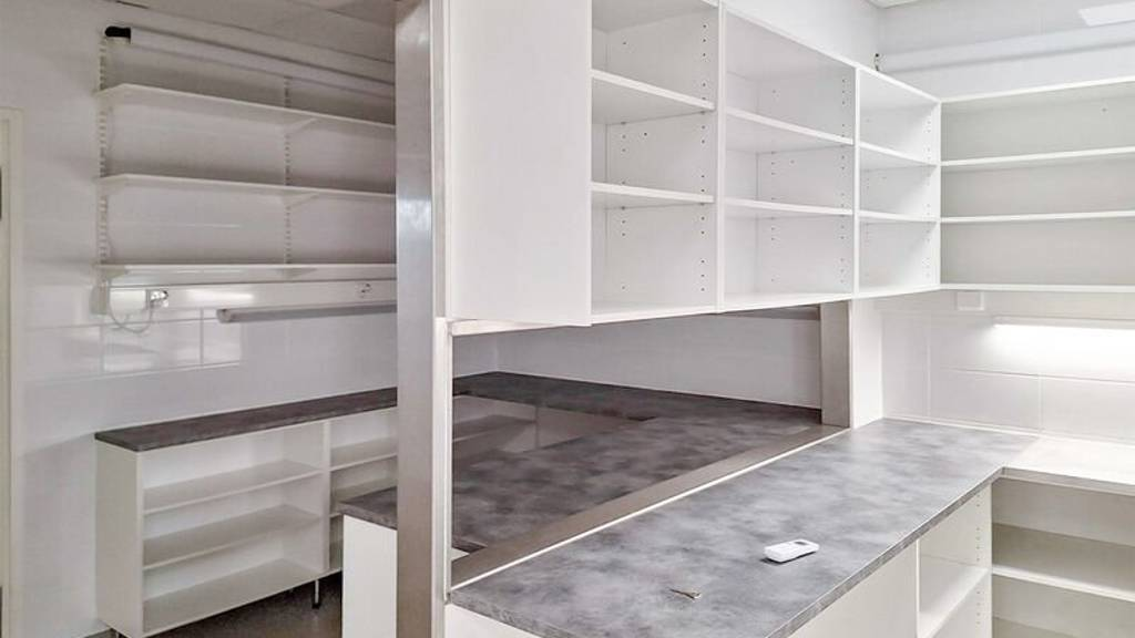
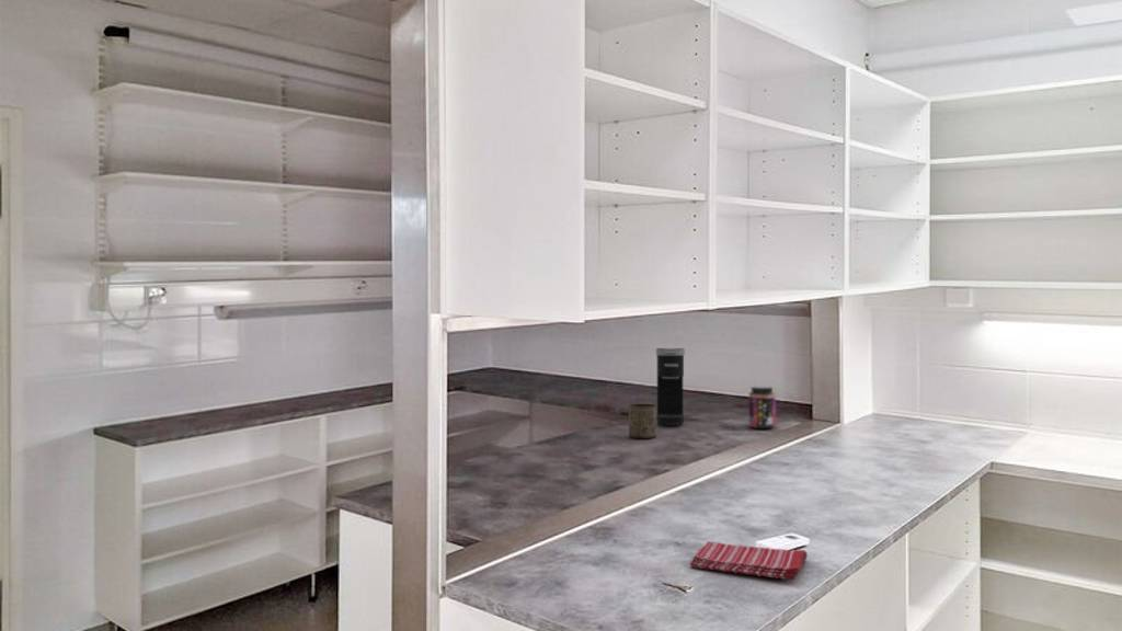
+ coffee maker [655,347,686,426]
+ jar [747,385,777,429]
+ dish towel [688,540,809,581]
+ cup [627,403,657,439]
